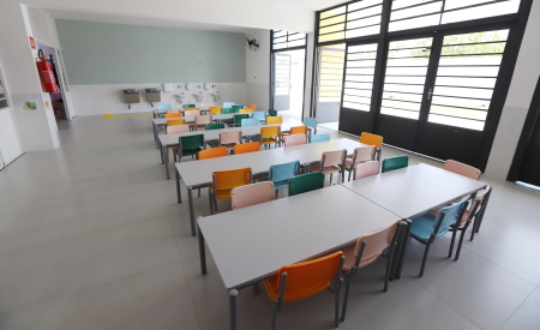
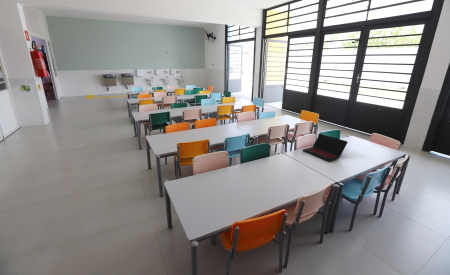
+ laptop [302,133,349,162]
